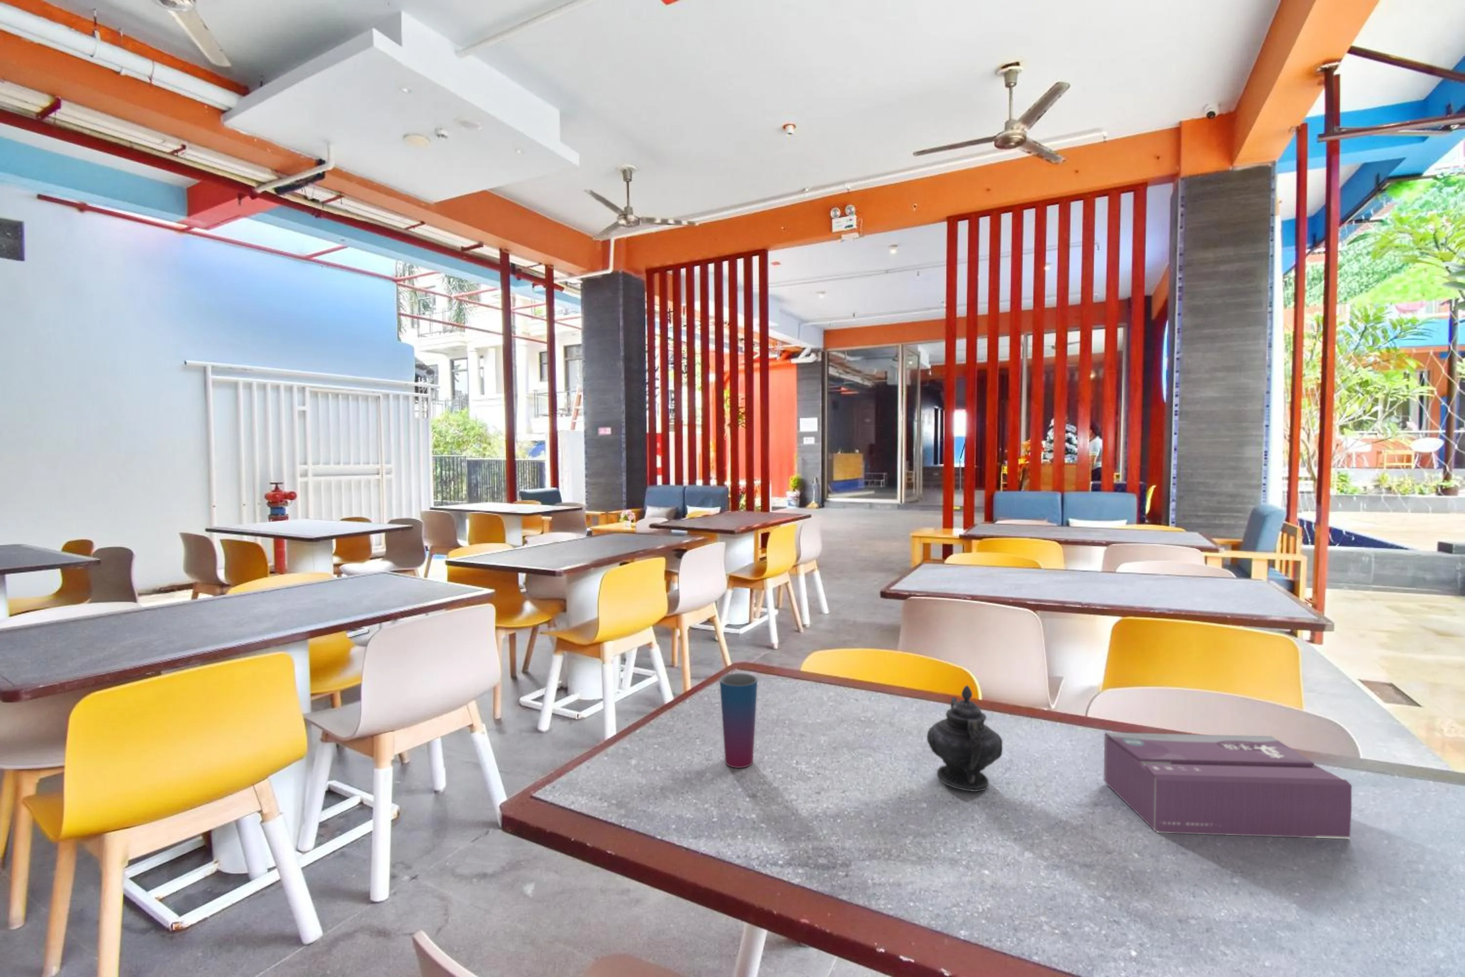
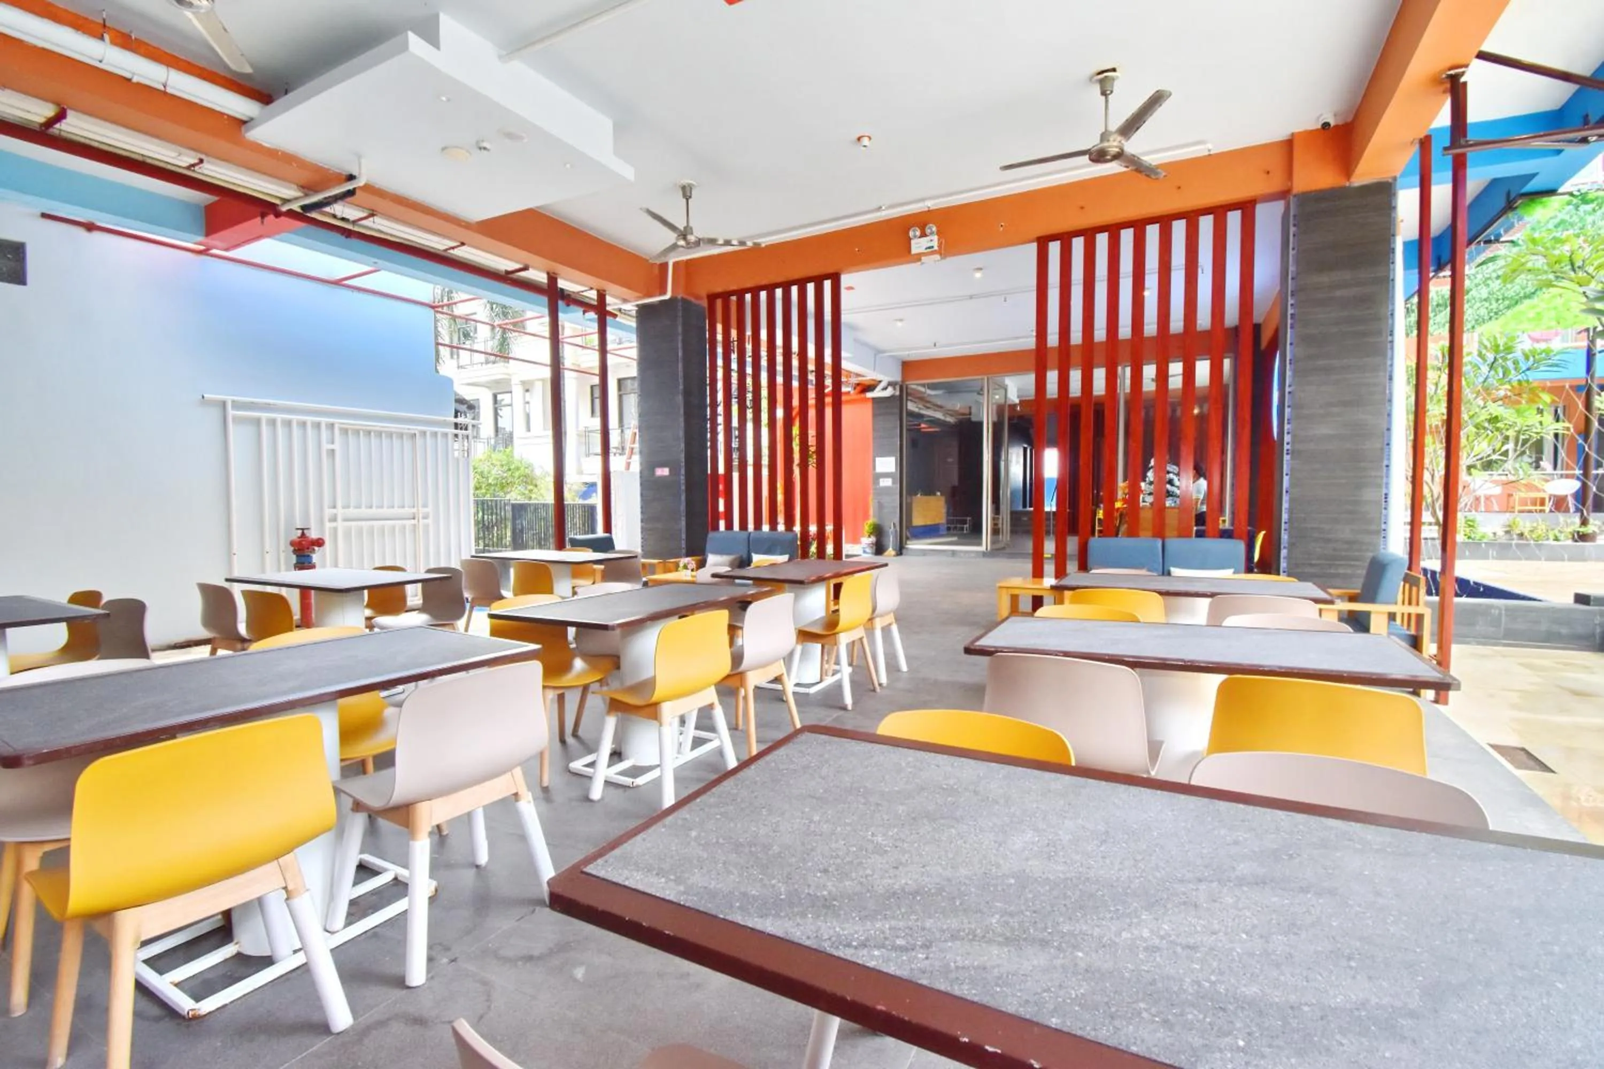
- teapot [927,685,1003,792]
- cup [719,673,758,769]
- tissue box [1103,732,1353,840]
